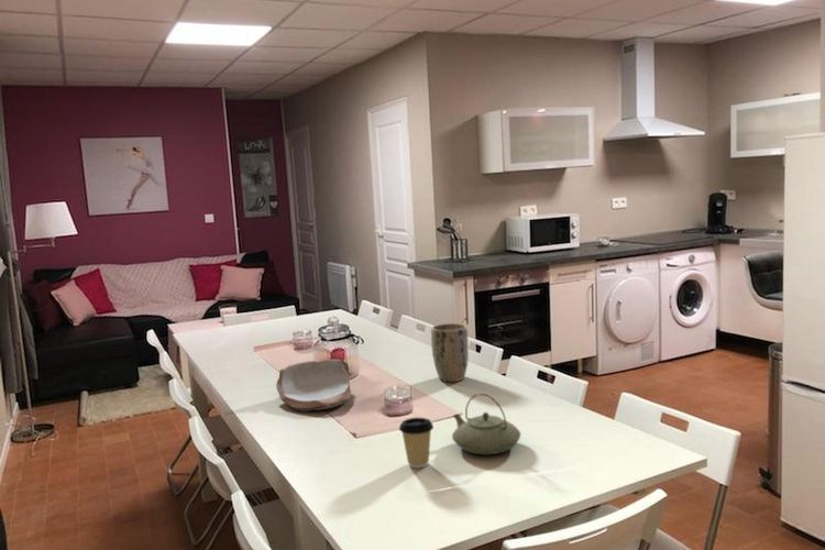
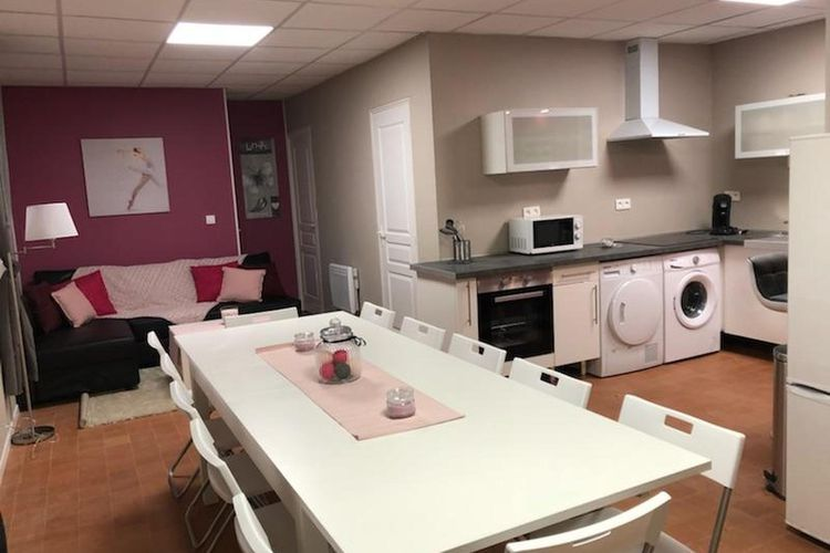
- bowl [275,359,352,413]
- teapot [451,393,521,455]
- coffee cup [398,417,435,470]
- plant pot [430,322,470,383]
